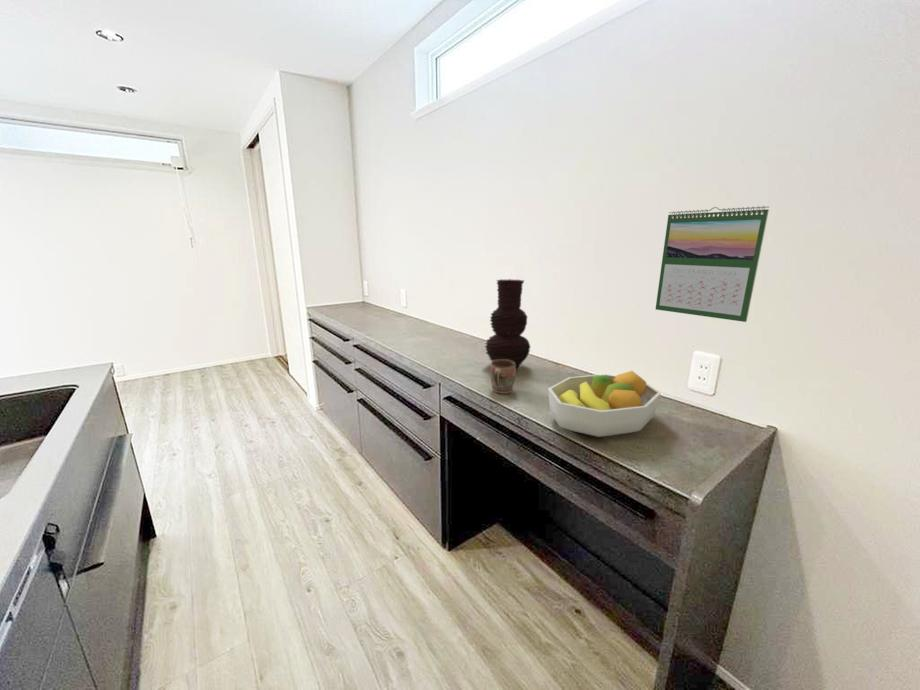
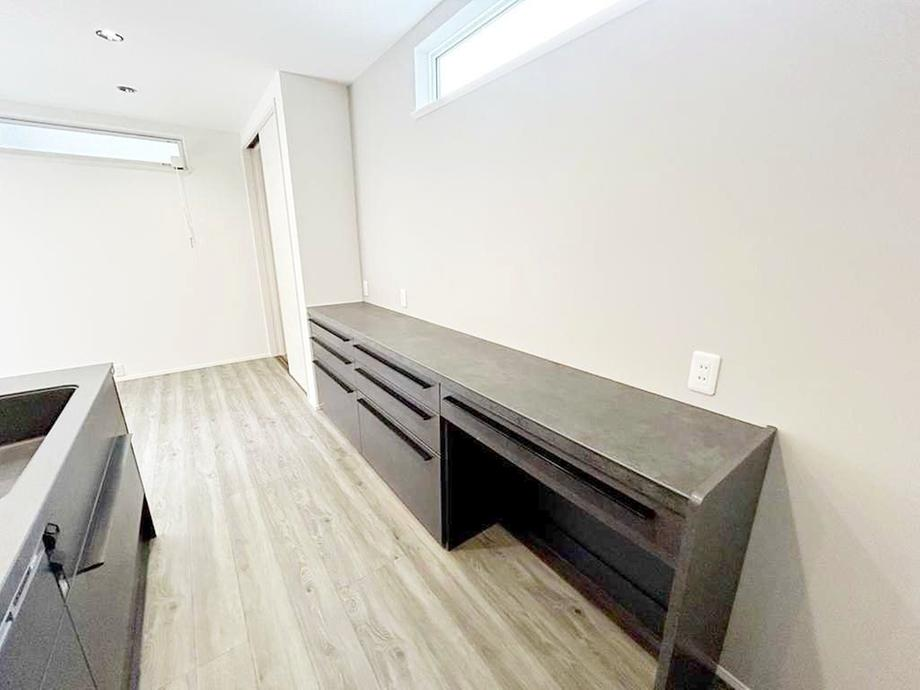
- fruit bowl [547,370,662,438]
- mug [489,360,517,395]
- calendar [655,205,770,323]
- vase [484,278,531,370]
